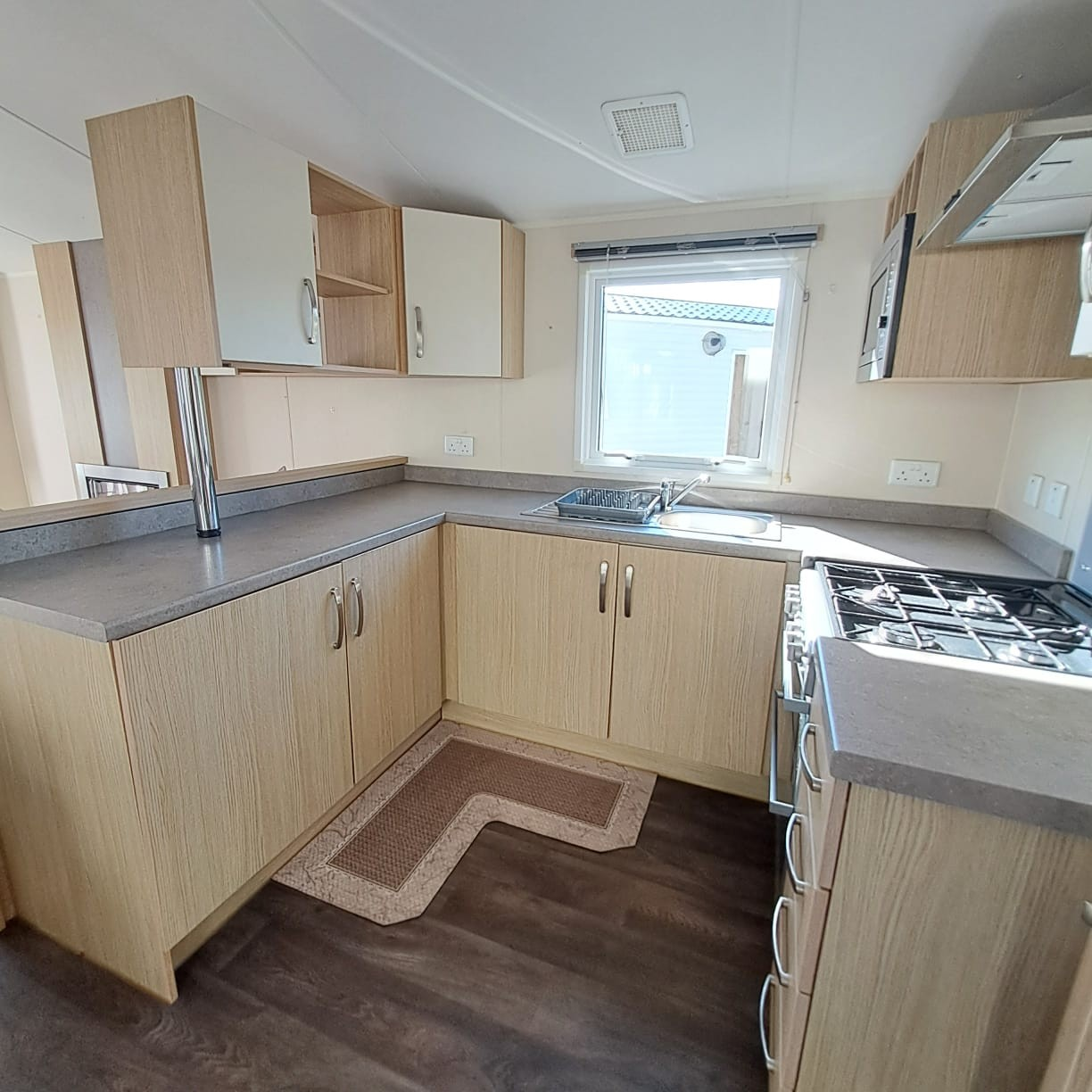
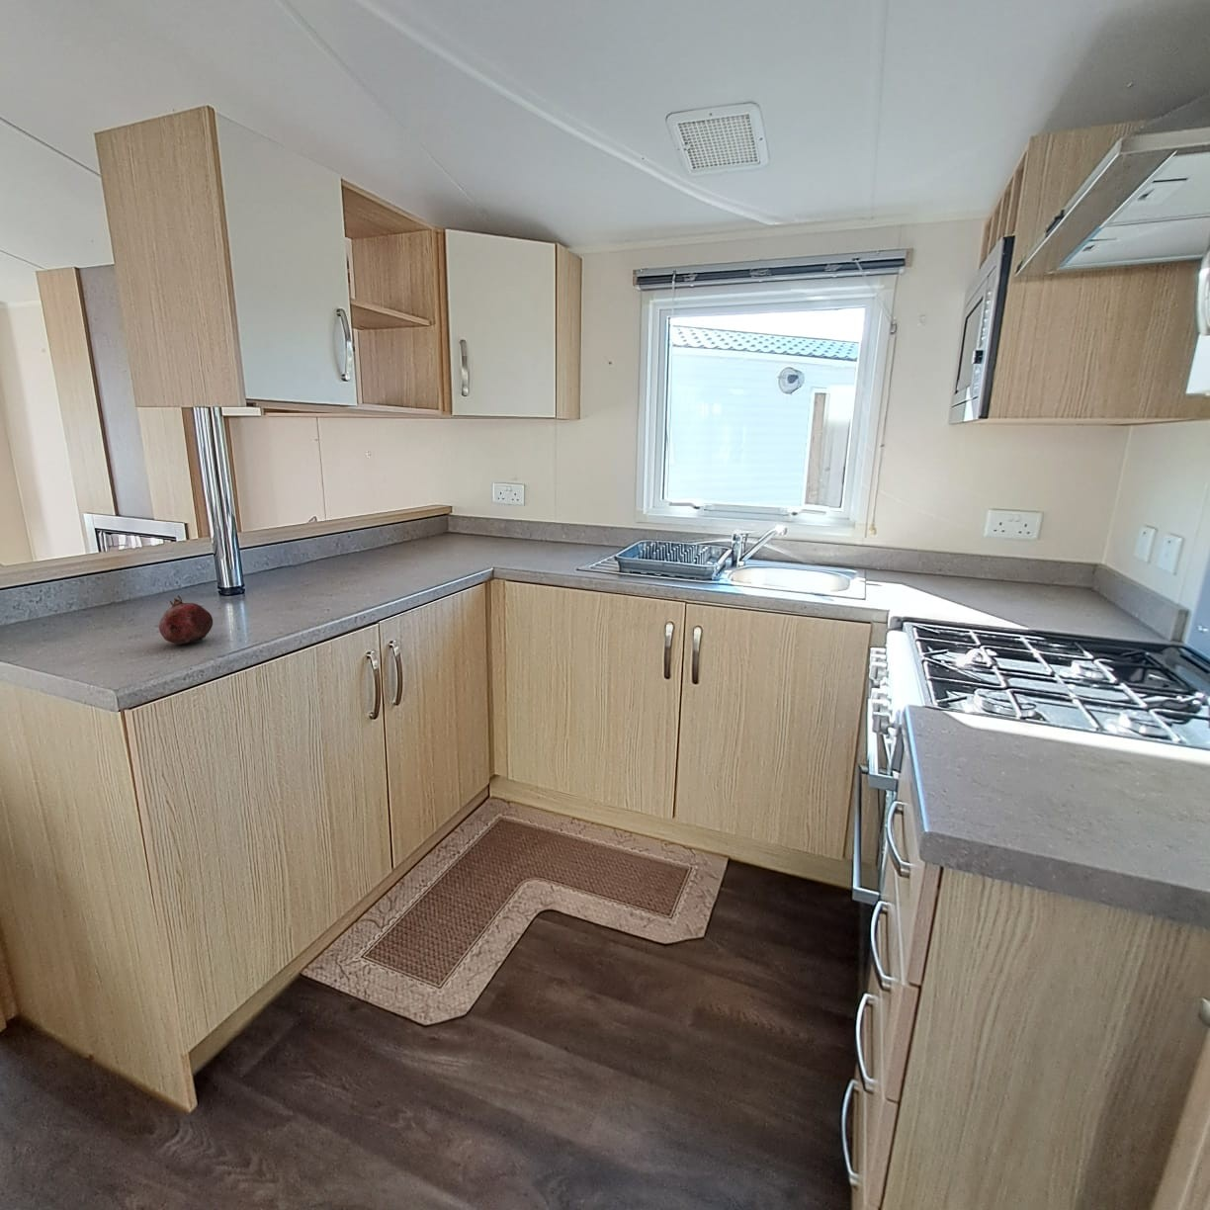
+ fruit [158,594,214,645]
